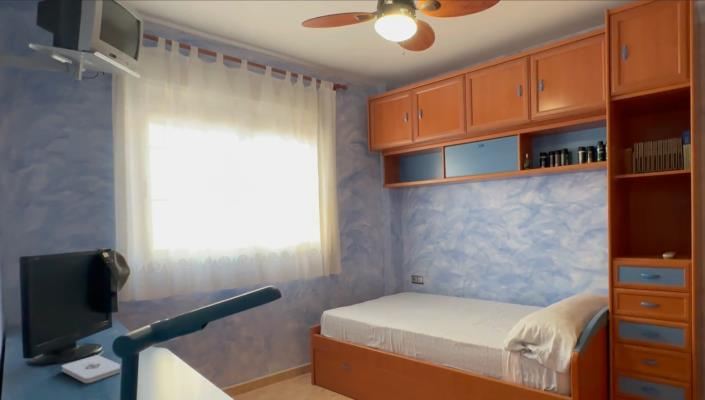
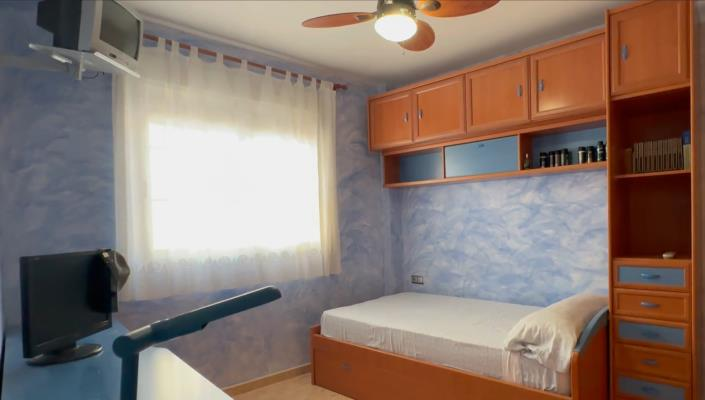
- notepad [61,354,121,384]
